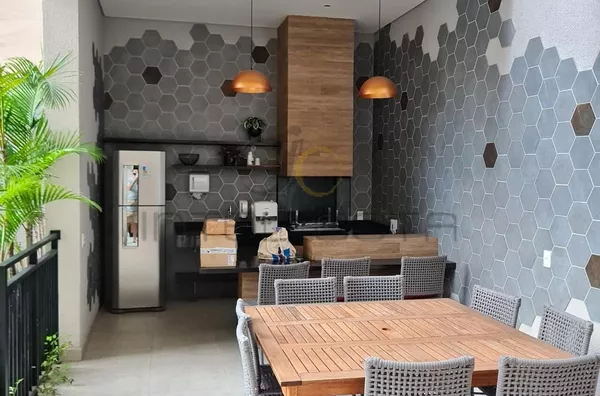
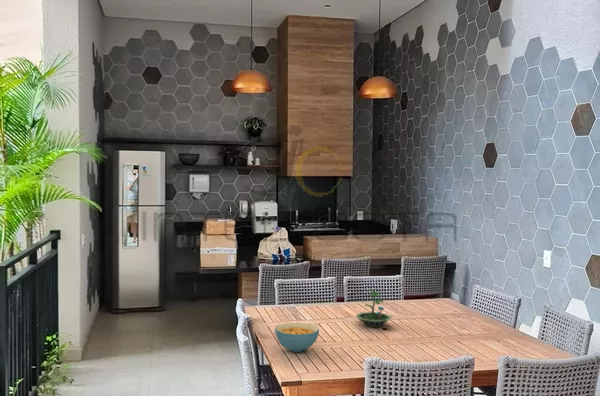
+ terrarium [354,288,393,328]
+ cereal bowl [274,322,320,353]
